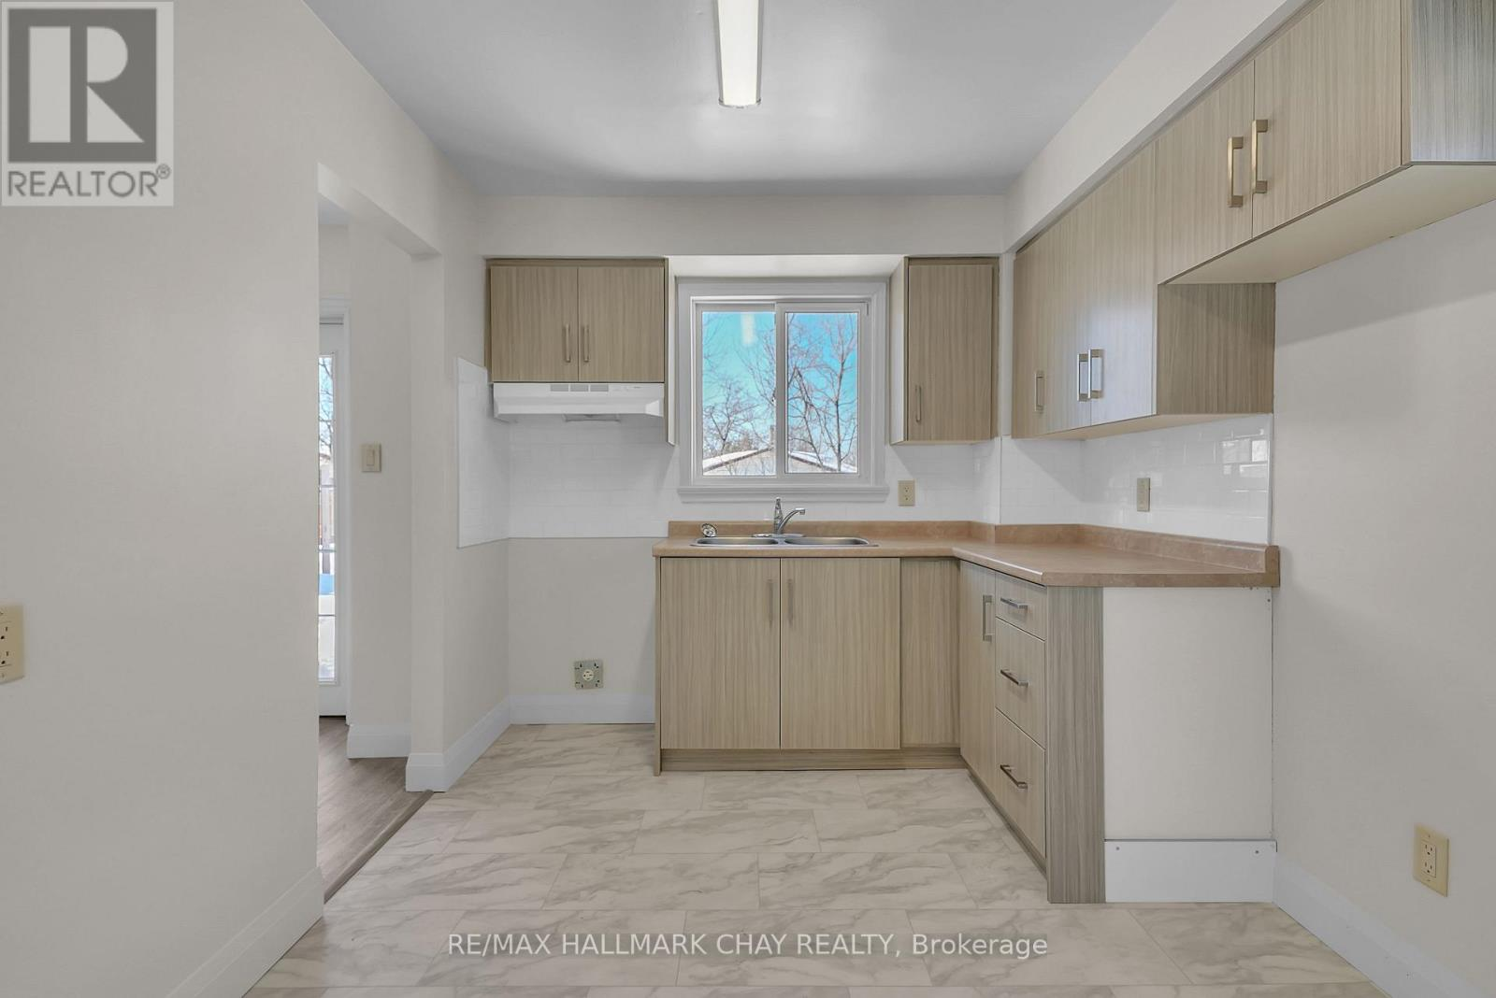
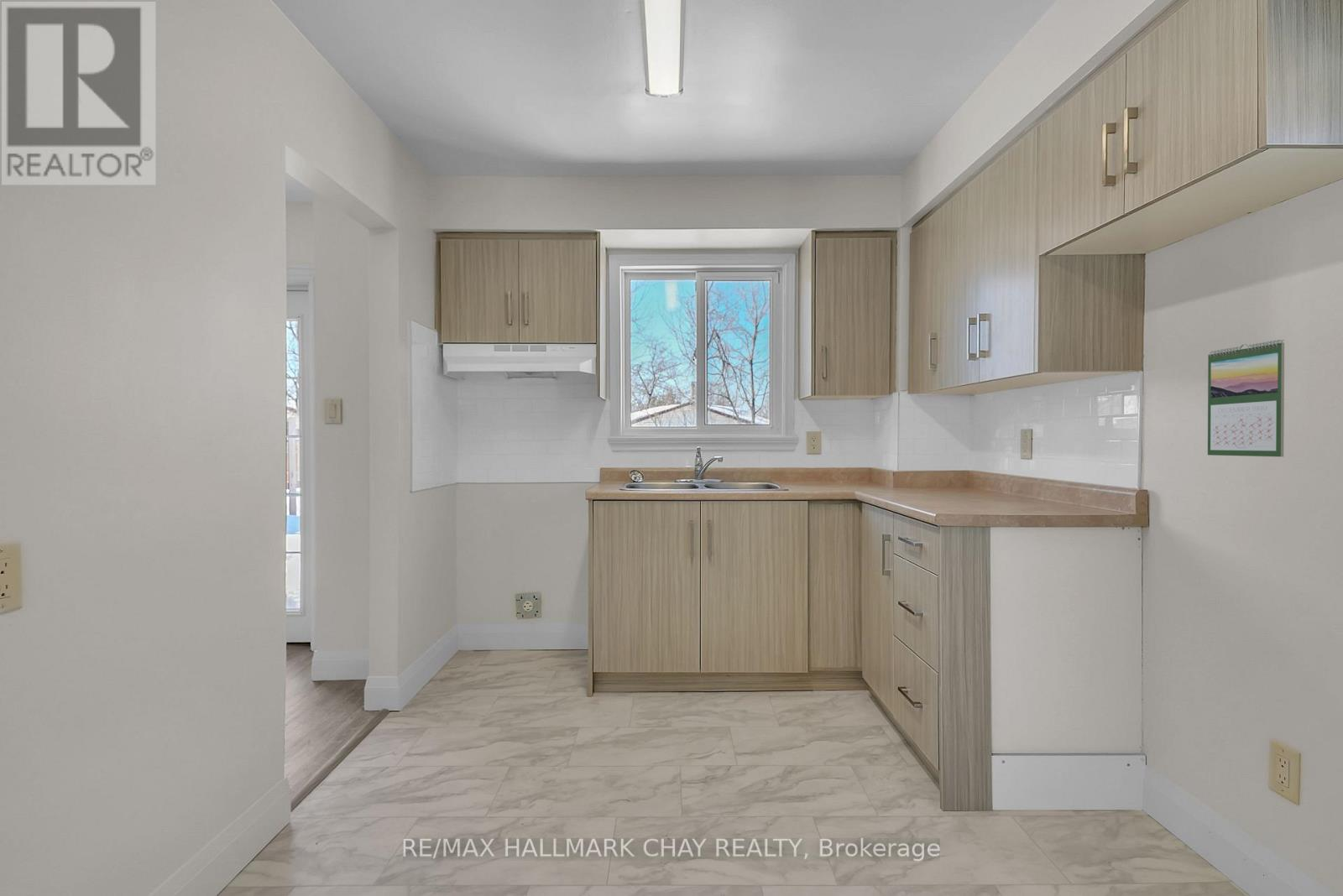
+ calendar [1207,339,1285,457]
